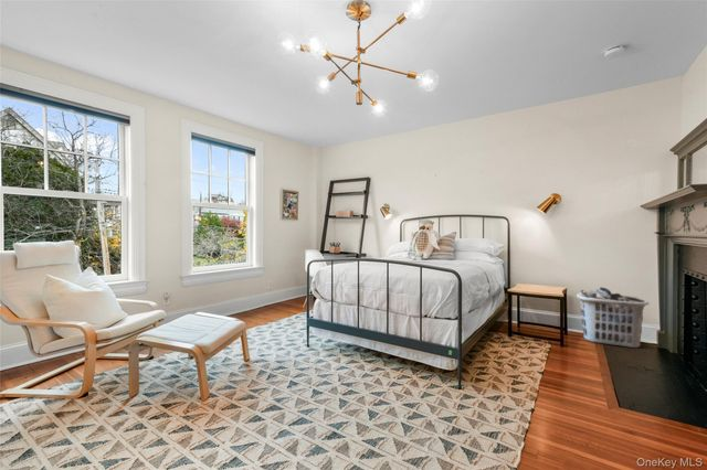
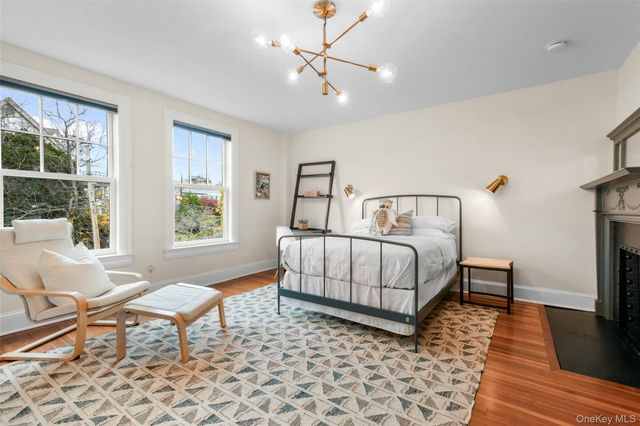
- clothes hamper [576,286,650,349]
